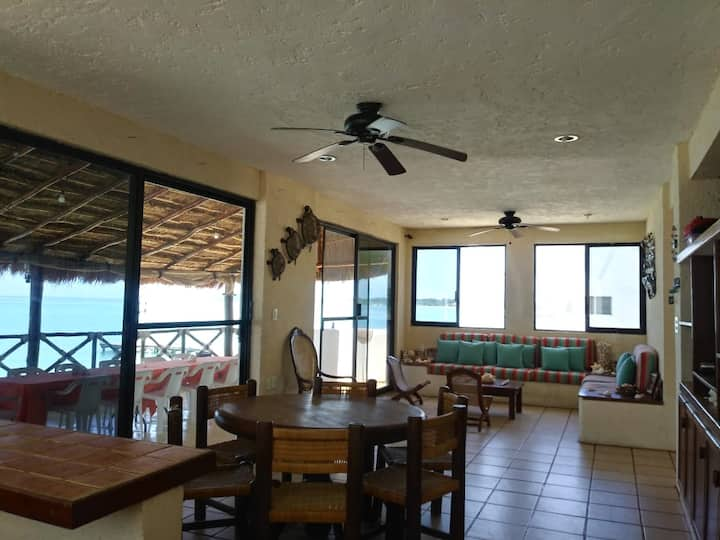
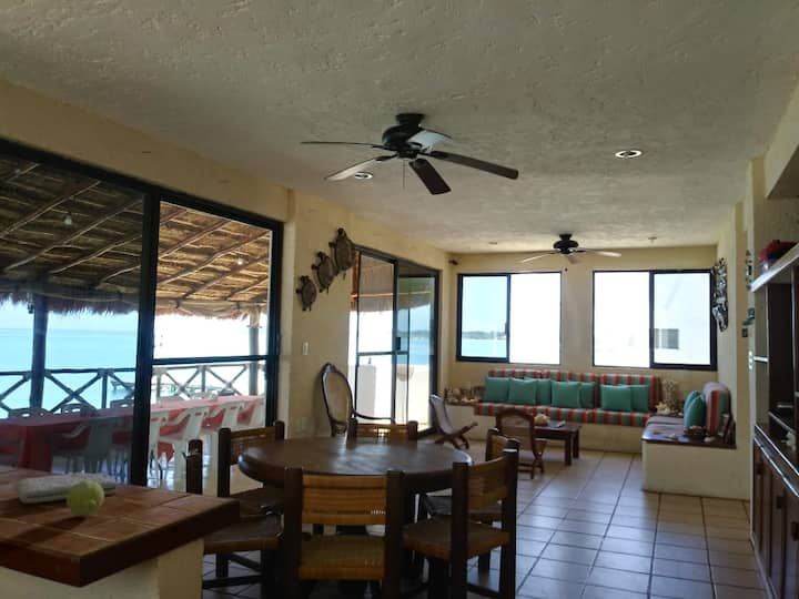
+ fruit [65,480,105,517]
+ washcloth [12,471,121,505]
